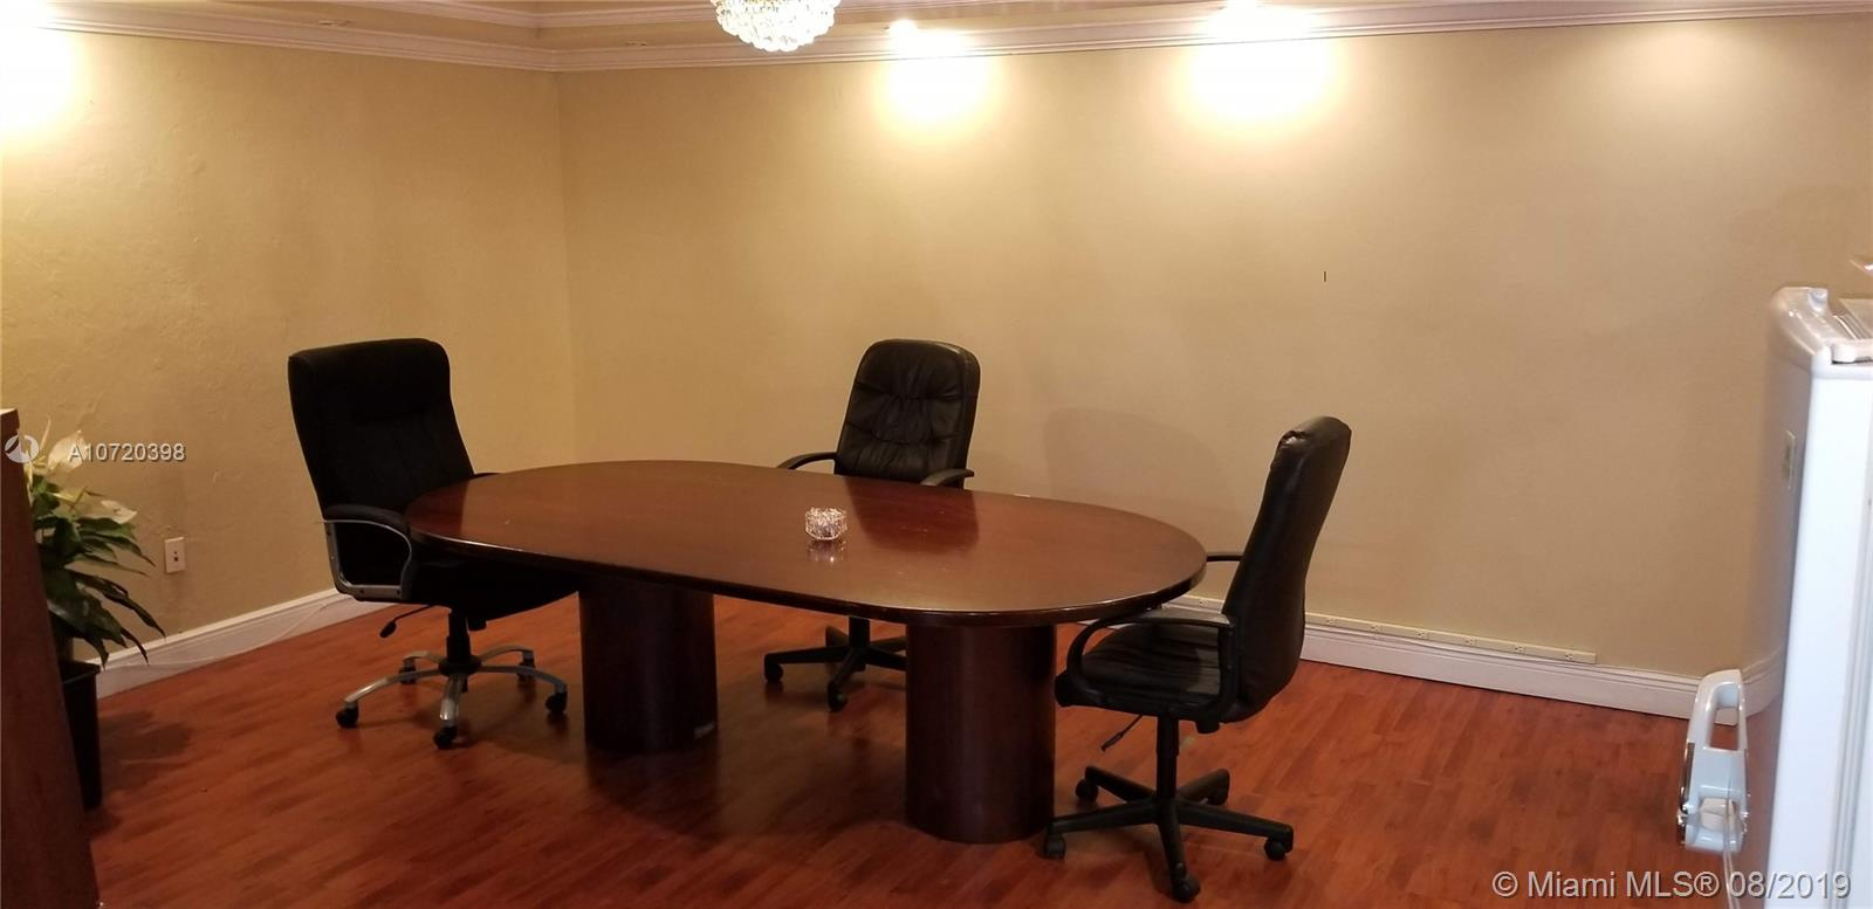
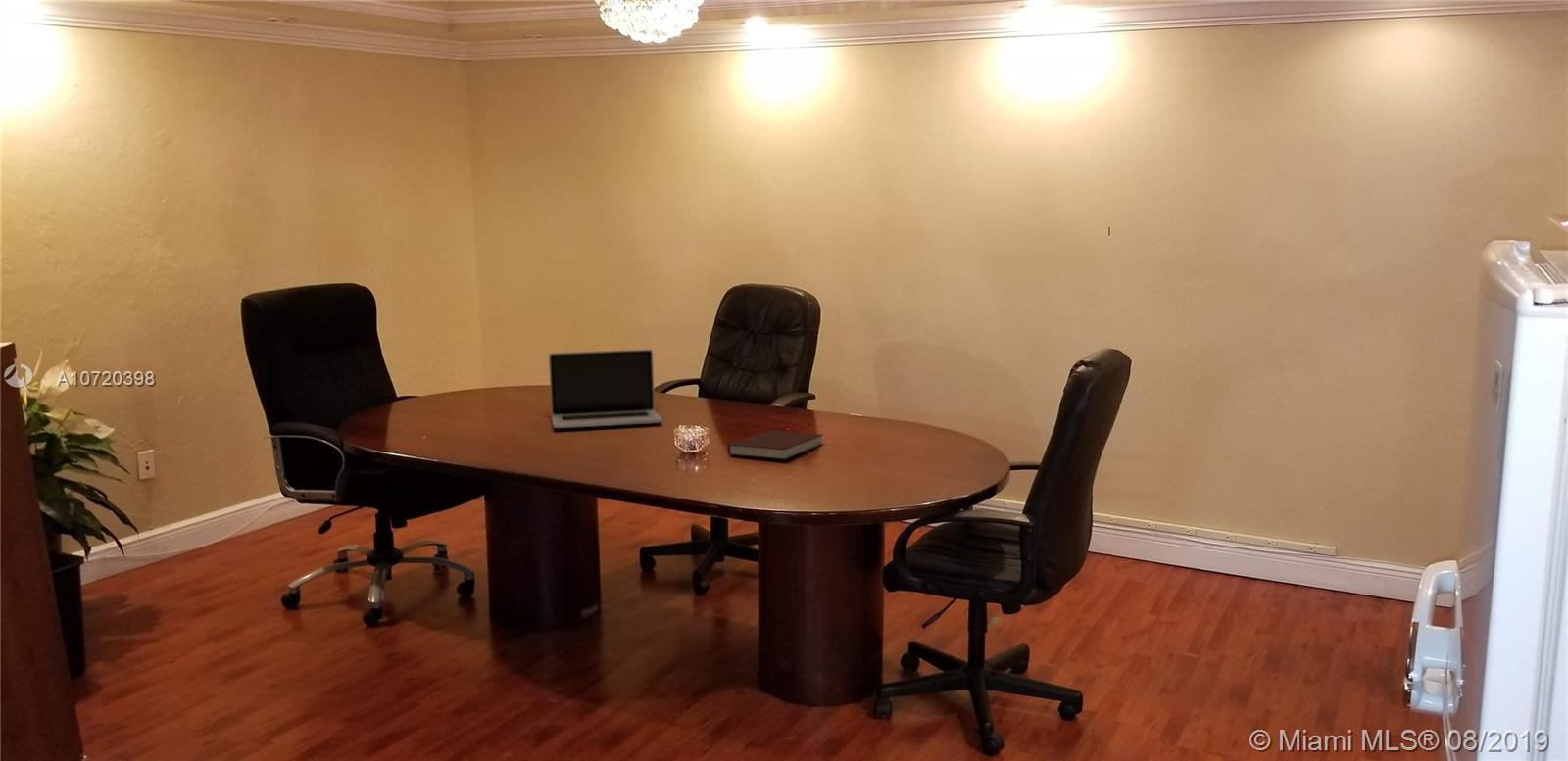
+ notebook [727,430,824,460]
+ laptop [548,348,663,429]
